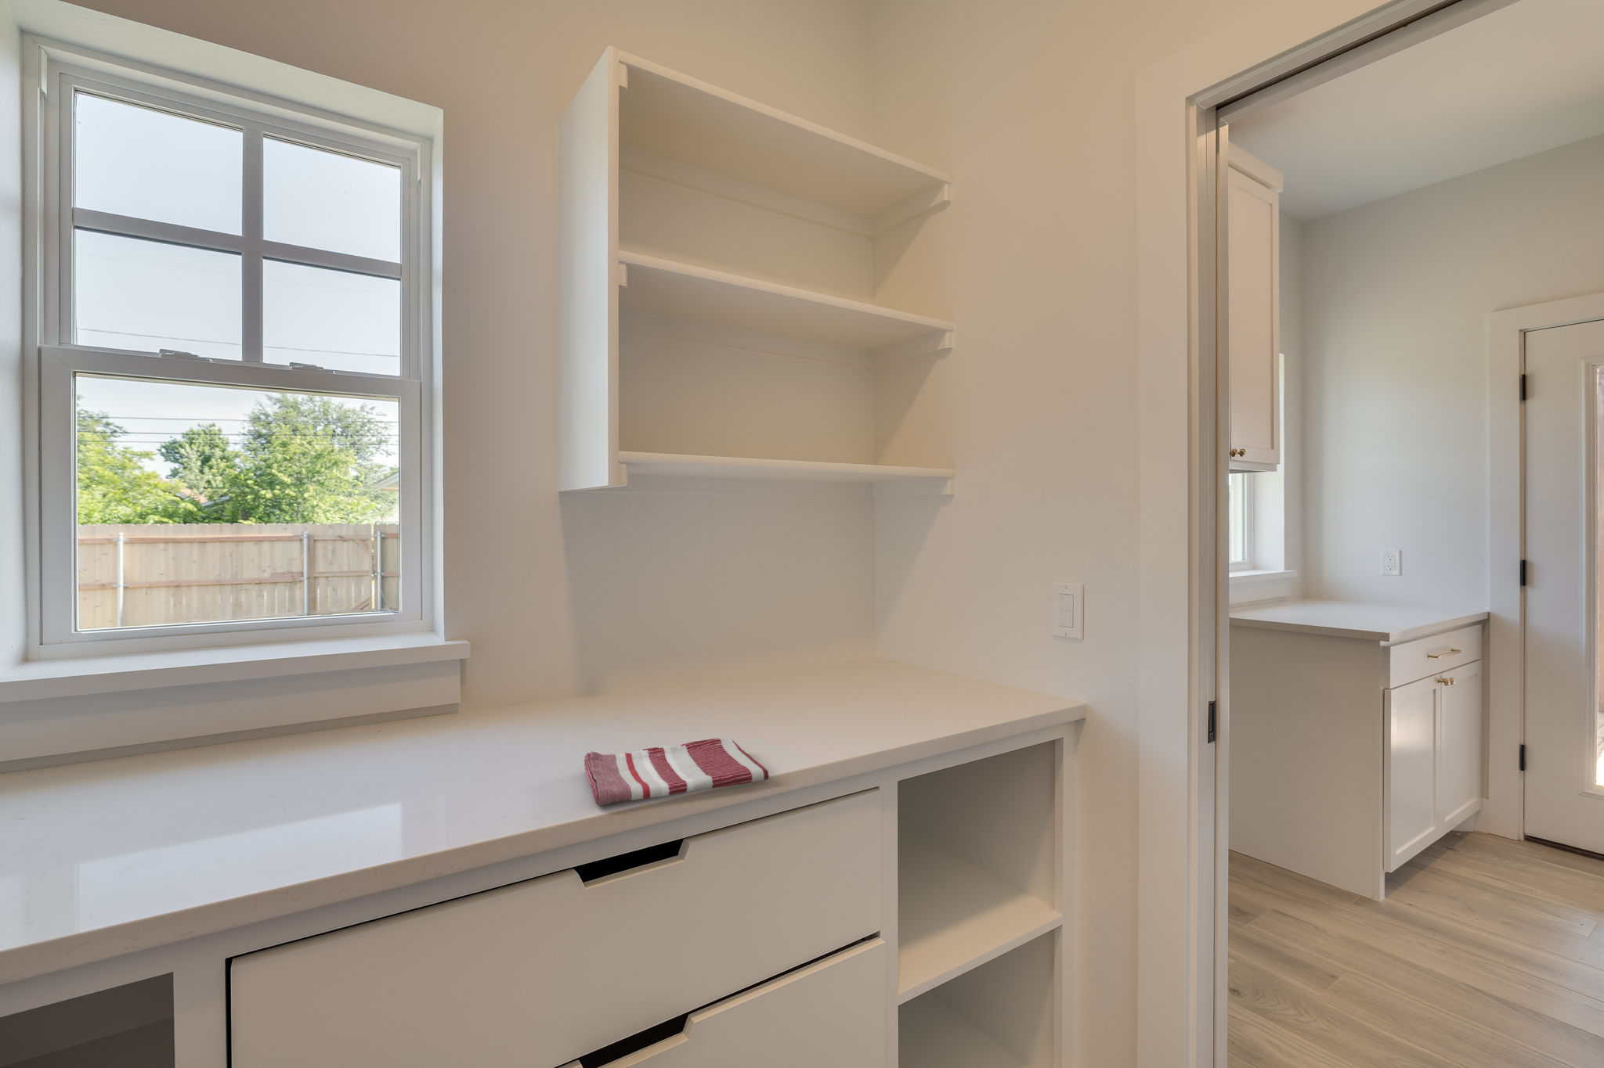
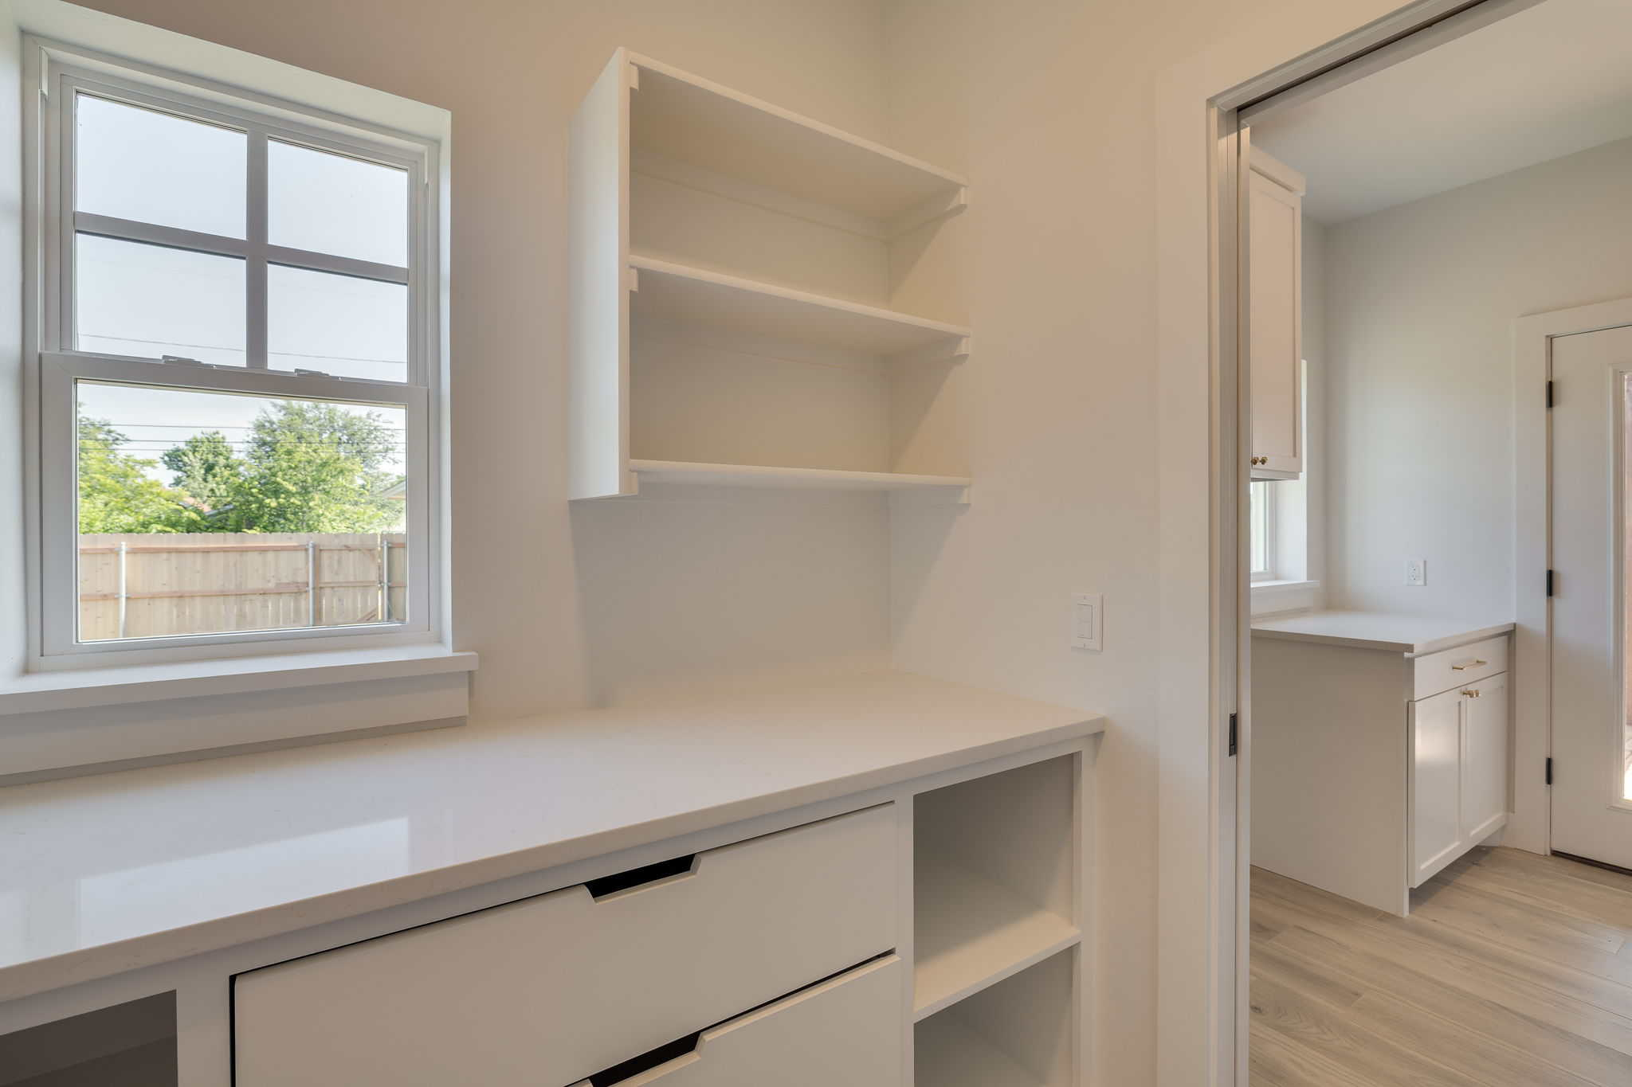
- dish towel [583,737,770,806]
